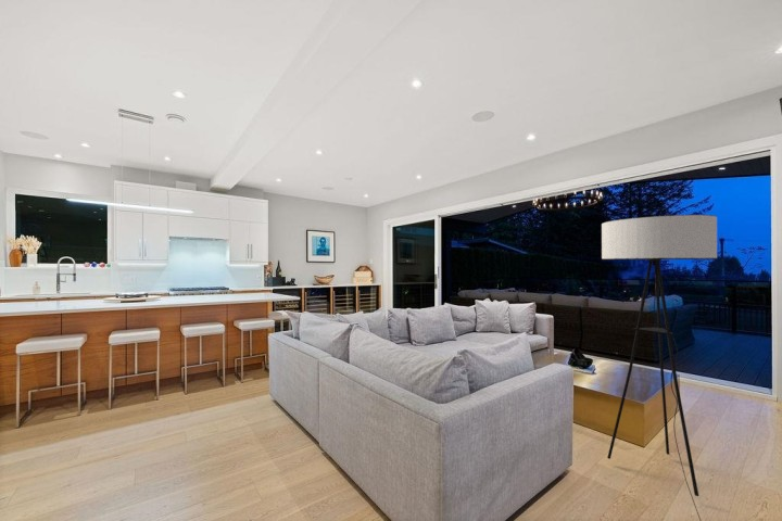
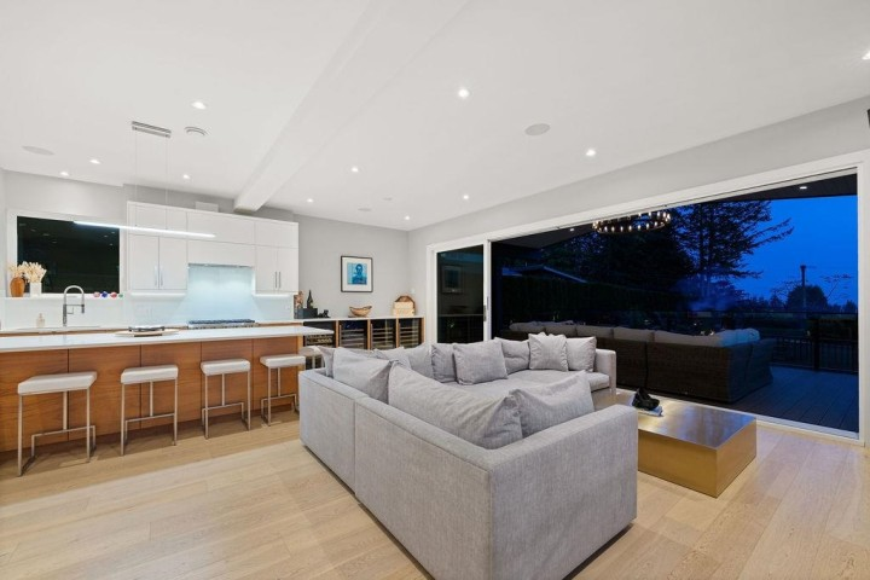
- floor lamp [601,214,718,521]
